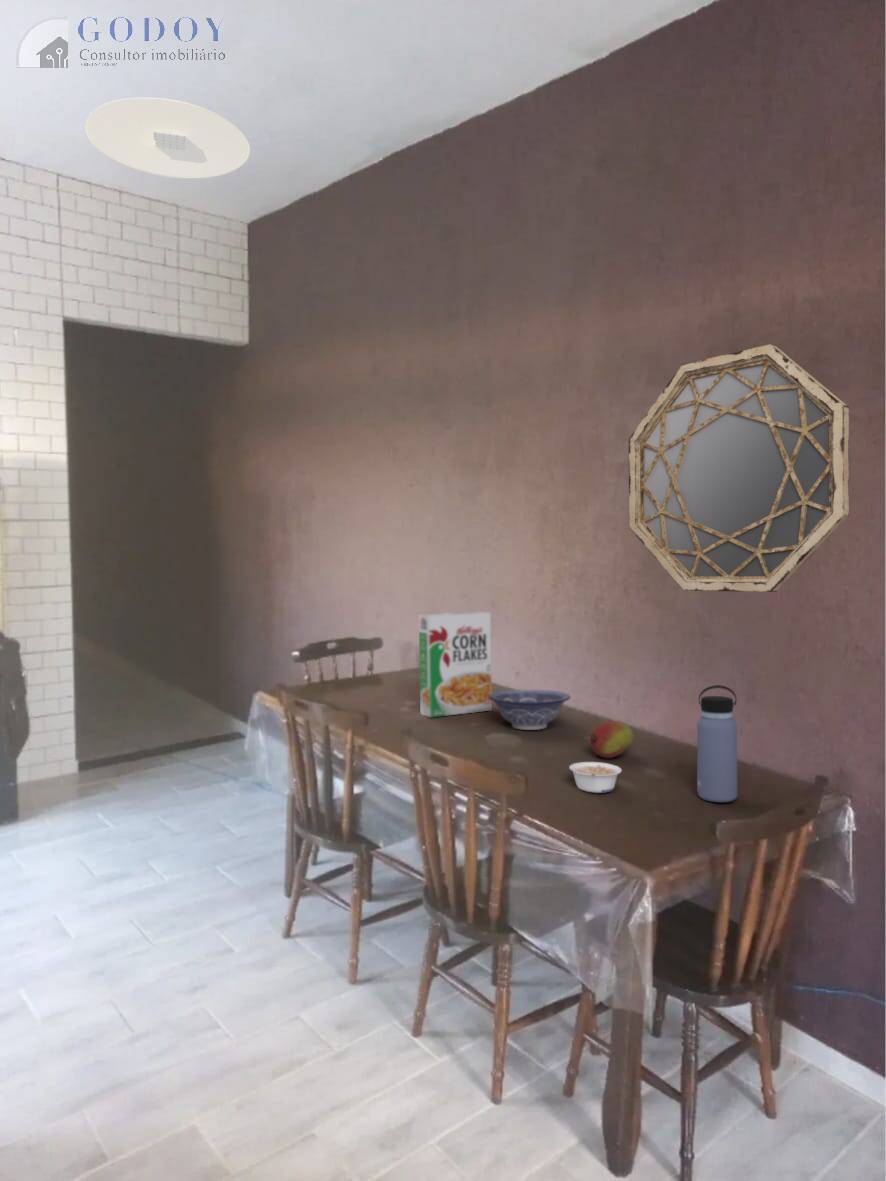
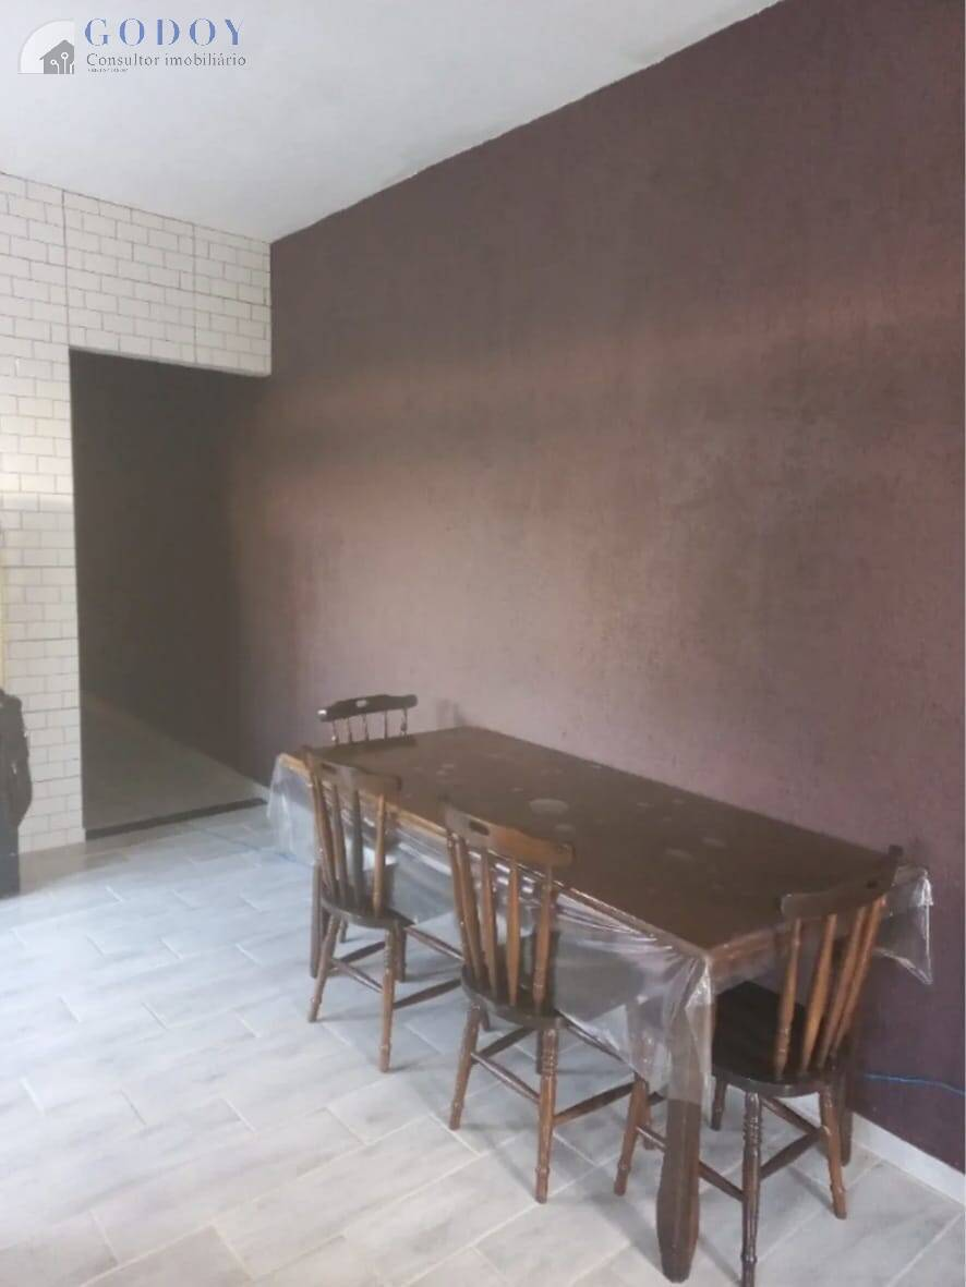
- legume [568,761,623,794]
- water bottle [696,684,738,803]
- cereal box [418,611,493,718]
- decorative bowl [488,689,571,731]
- fruit [588,720,634,759]
- ceiling light [84,96,251,180]
- home mirror [628,343,850,593]
